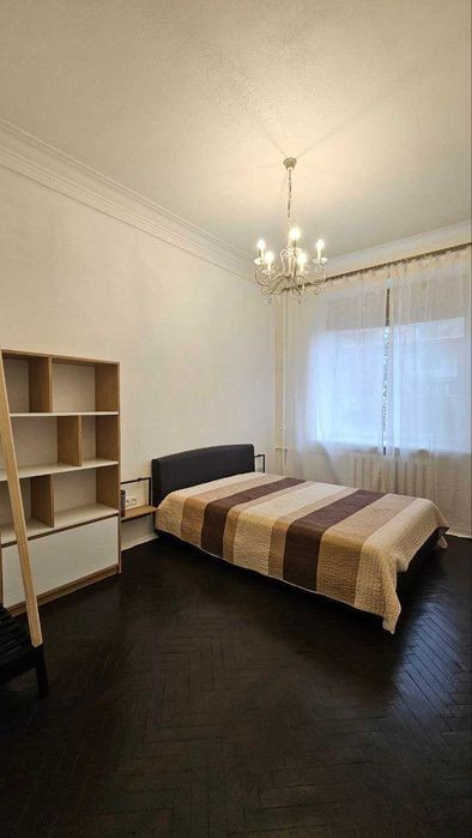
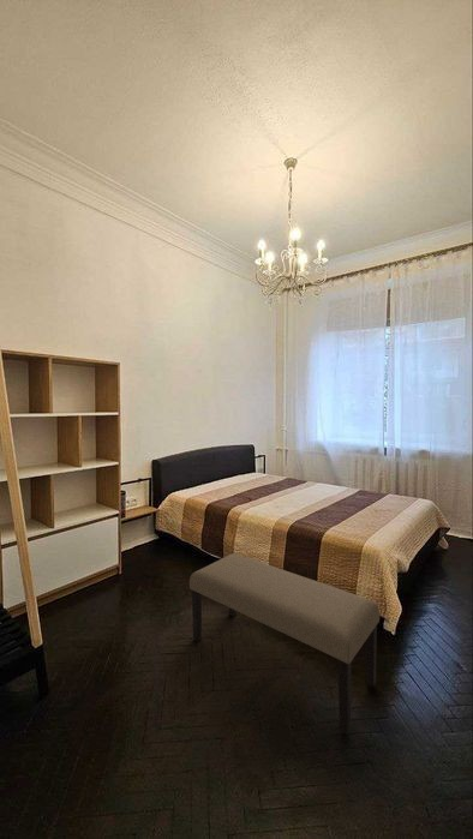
+ bench [188,552,381,735]
